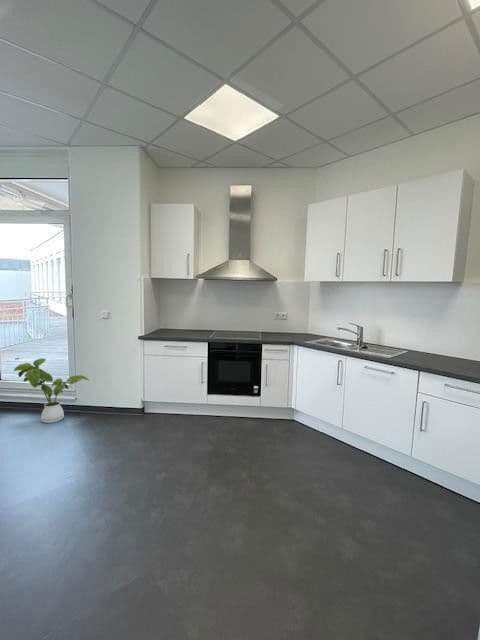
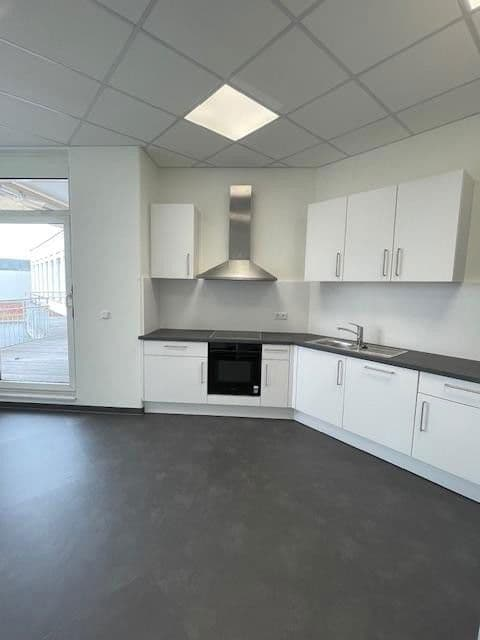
- house plant [12,357,90,424]
